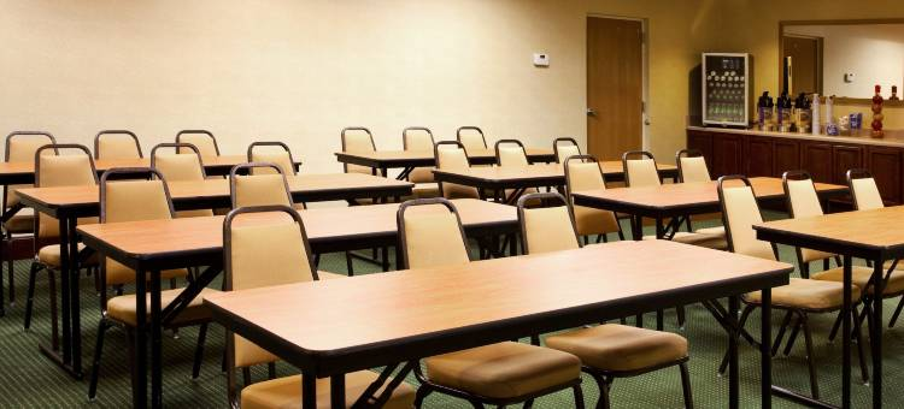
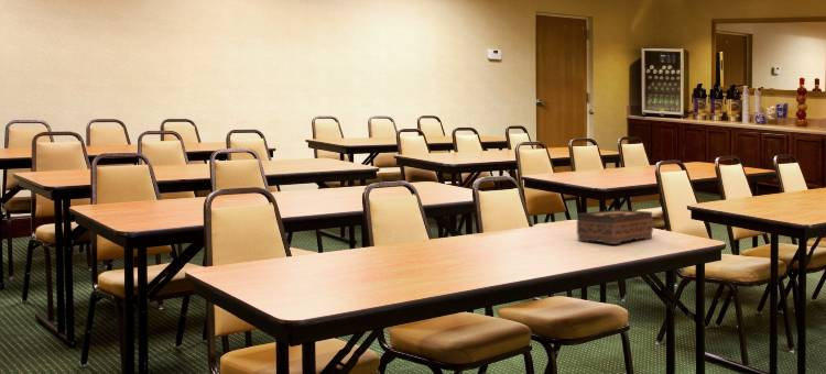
+ tissue box [576,209,654,245]
